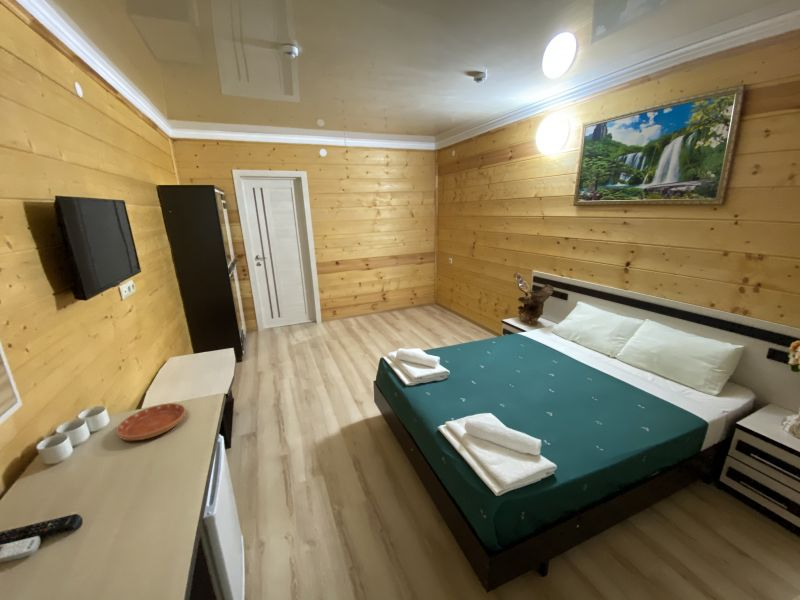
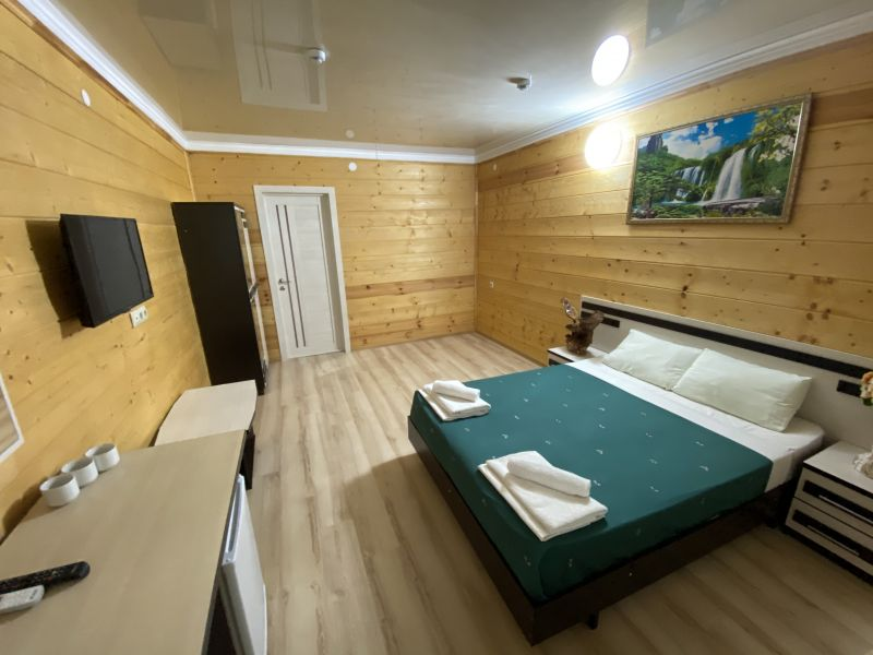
- saucer [116,402,187,441]
